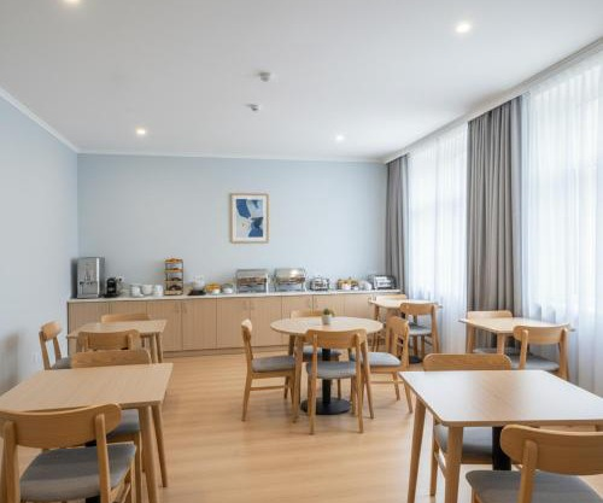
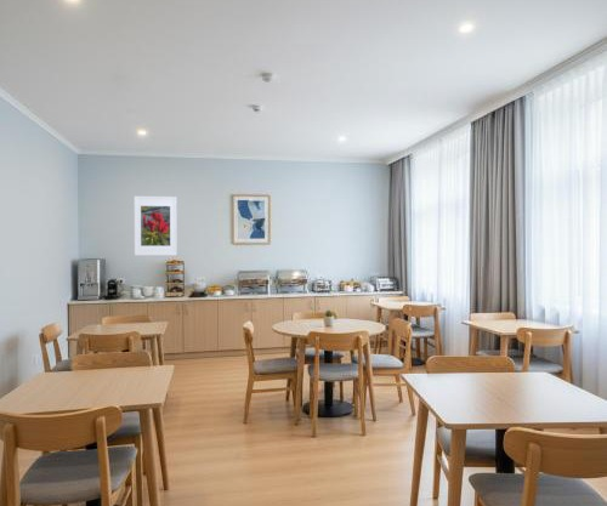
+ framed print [132,195,178,257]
